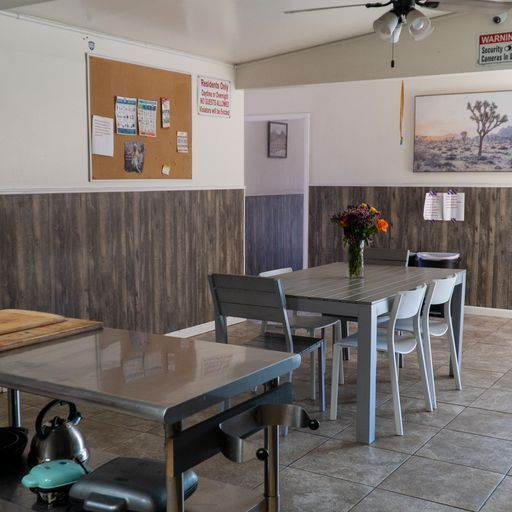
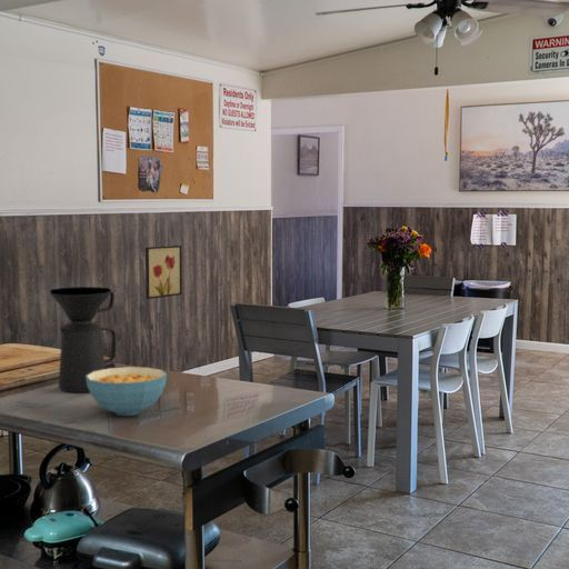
+ cereal bowl [86,366,168,417]
+ coffee maker [49,286,118,393]
+ wall art [144,244,183,300]
